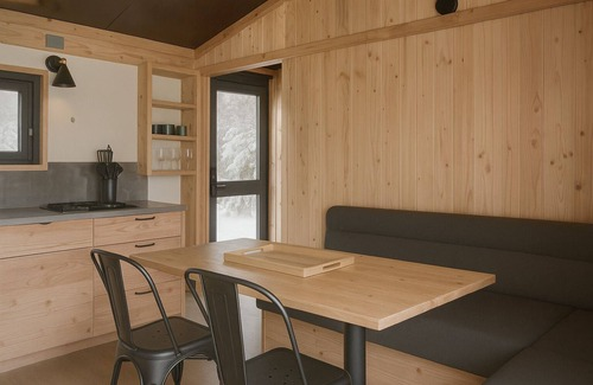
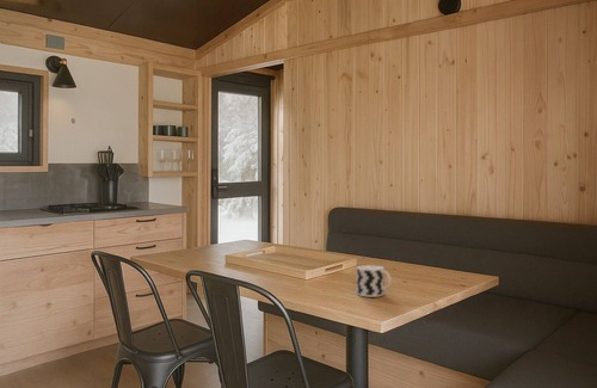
+ cup [356,264,393,298]
